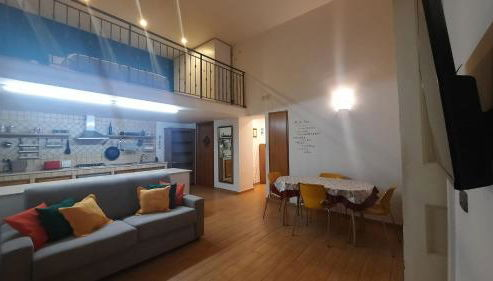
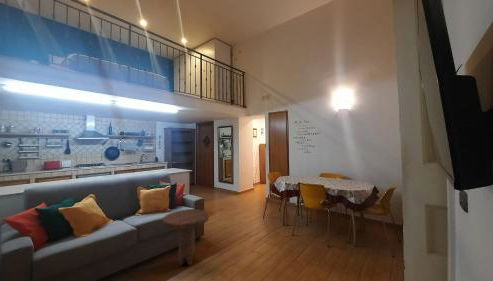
+ side table [162,208,210,266]
